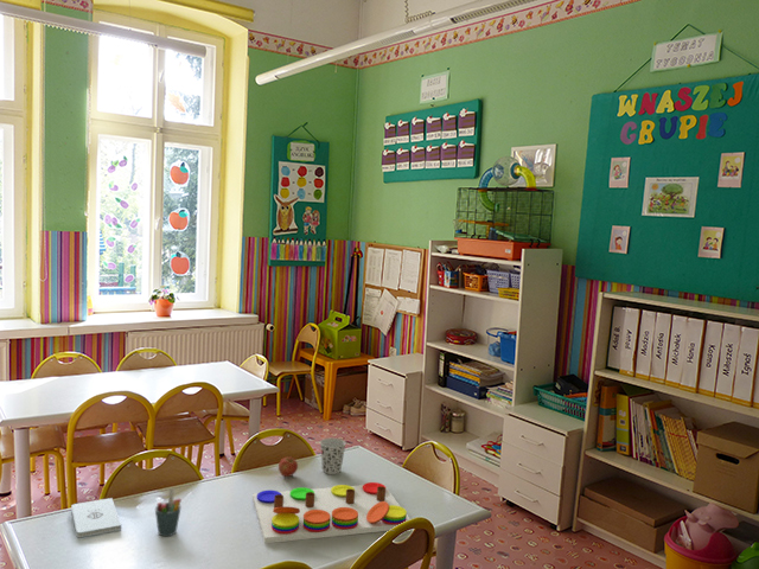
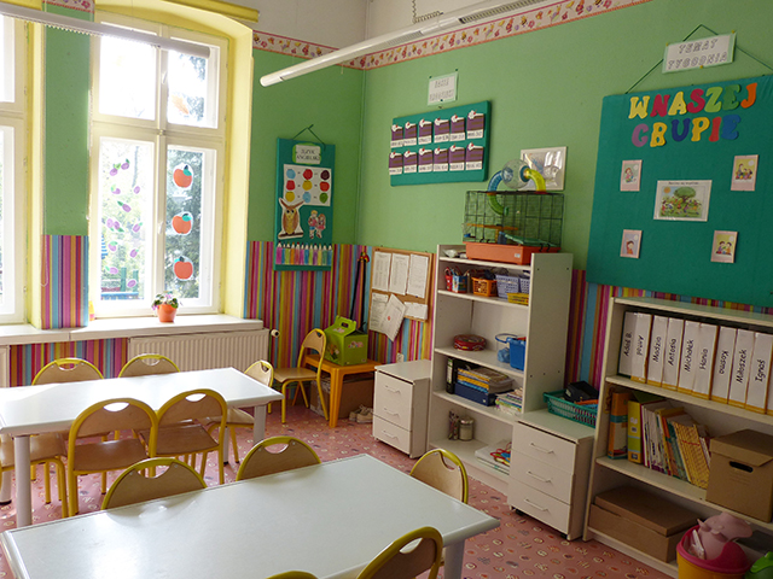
- board game [251,481,410,544]
- pen holder [154,487,183,537]
- cup [319,437,347,475]
- apple [278,456,299,478]
- notepad [70,497,122,538]
